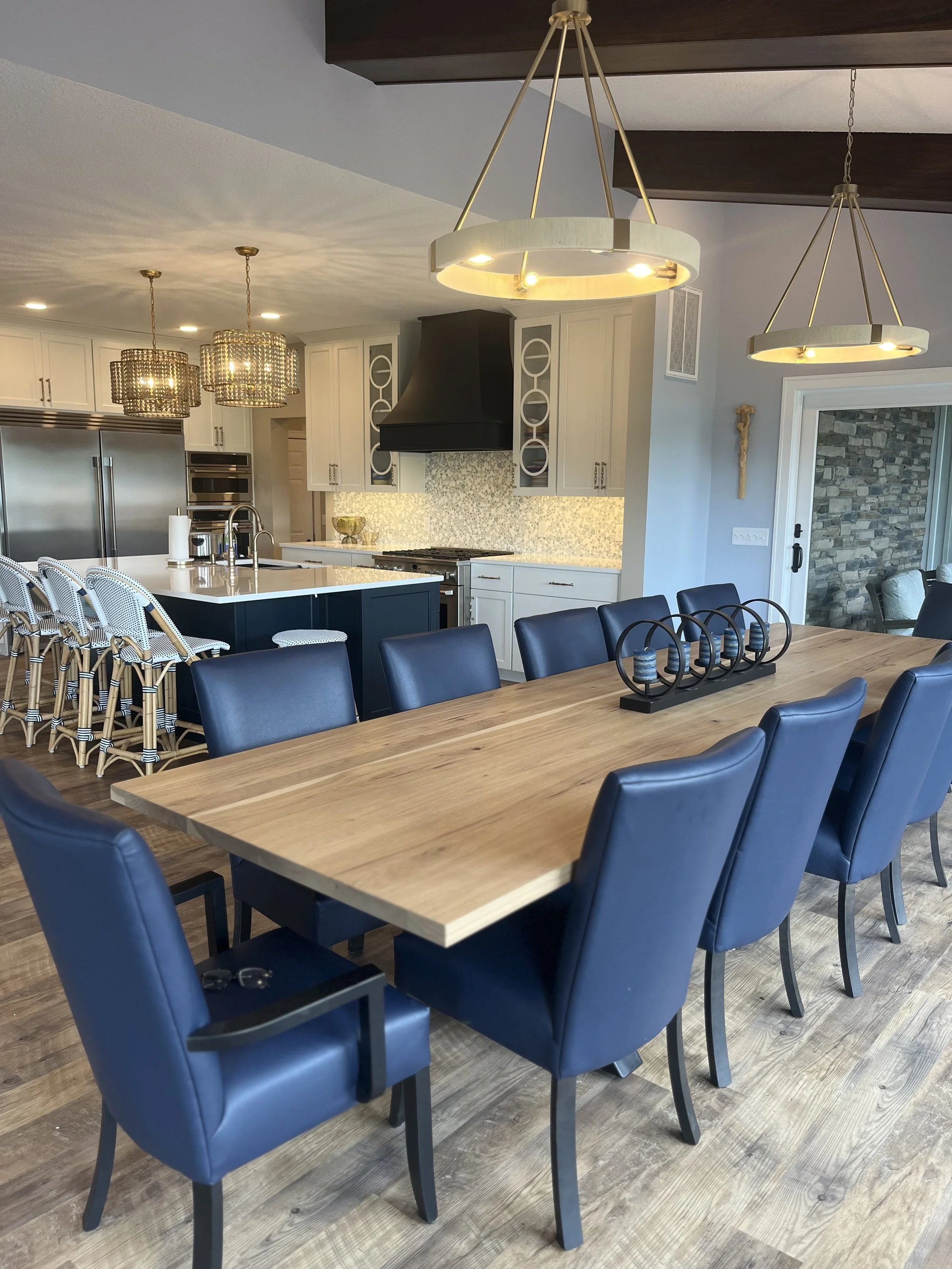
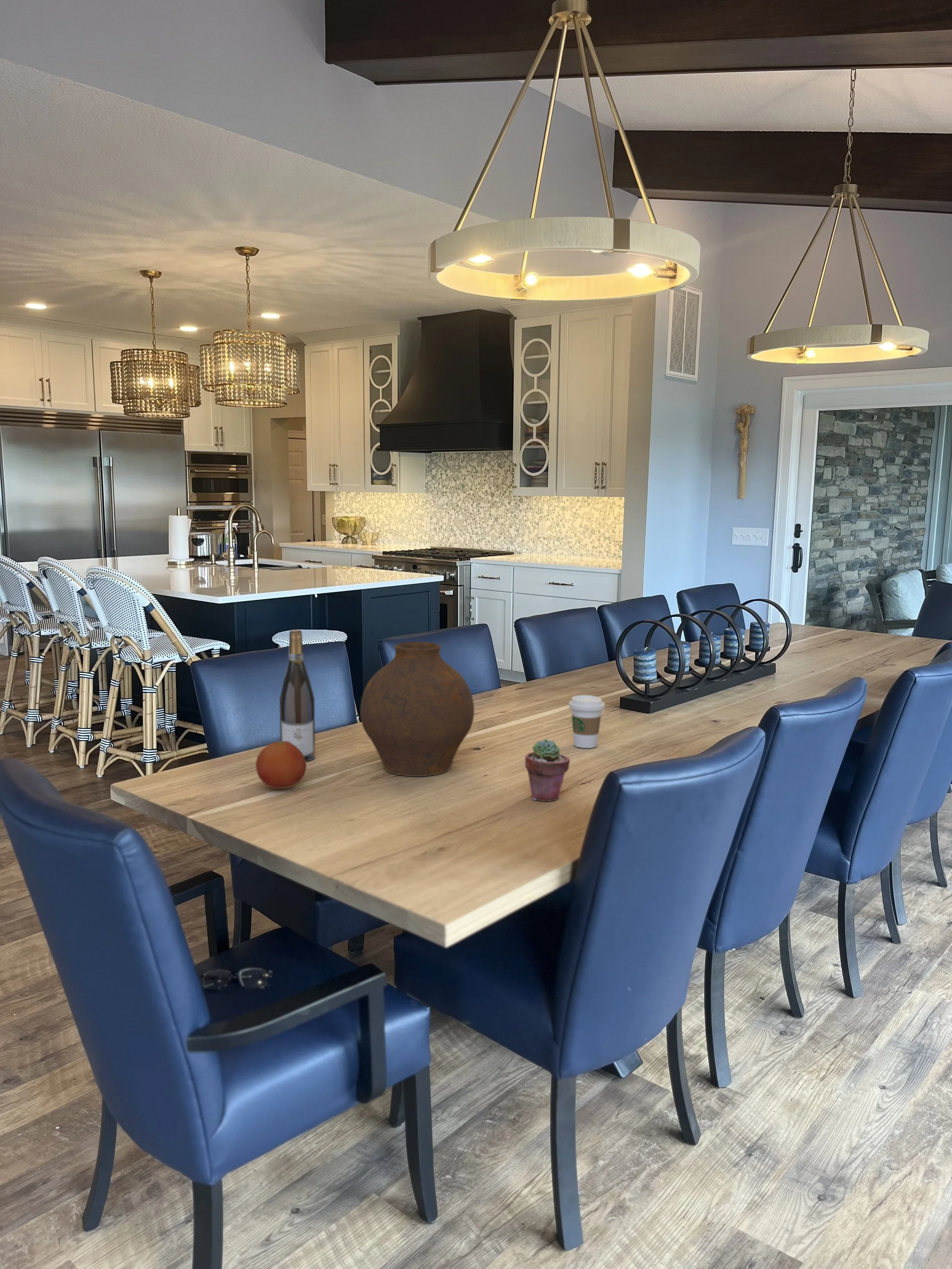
+ coffee cup [569,695,605,749]
+ potted succulent [525,738,570,802]
+ wine bottle [279,630,316,762]
+ vase [360,642,474,777]
+ fruit [256,741,307,789]
